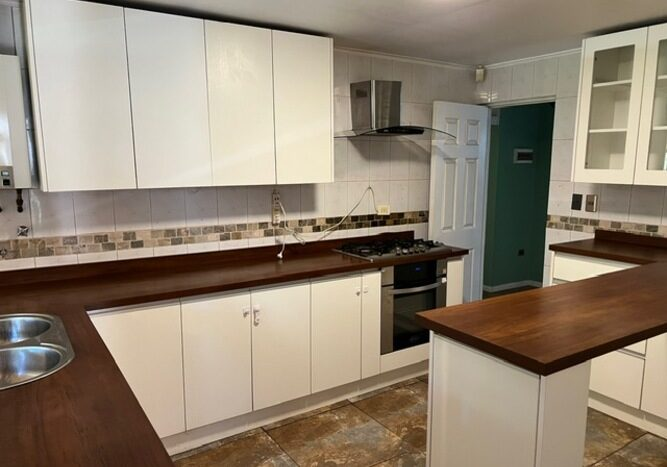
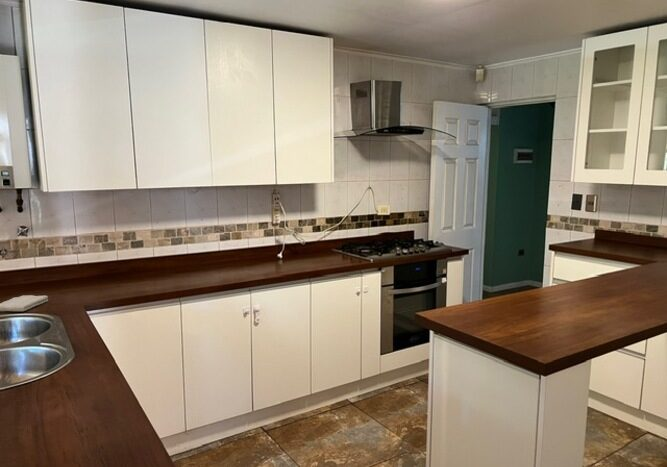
+ washcloth [0,294,49,312]
